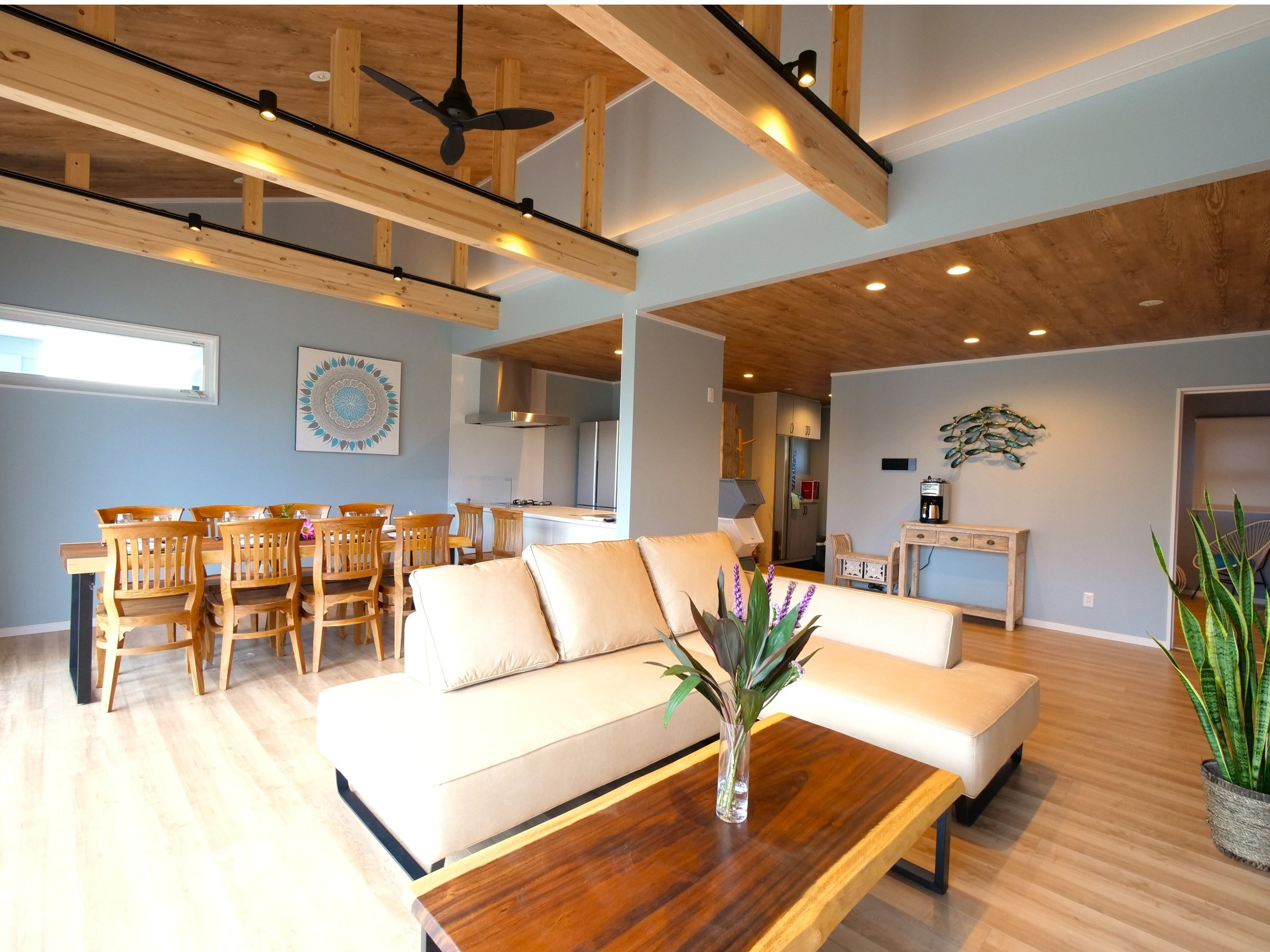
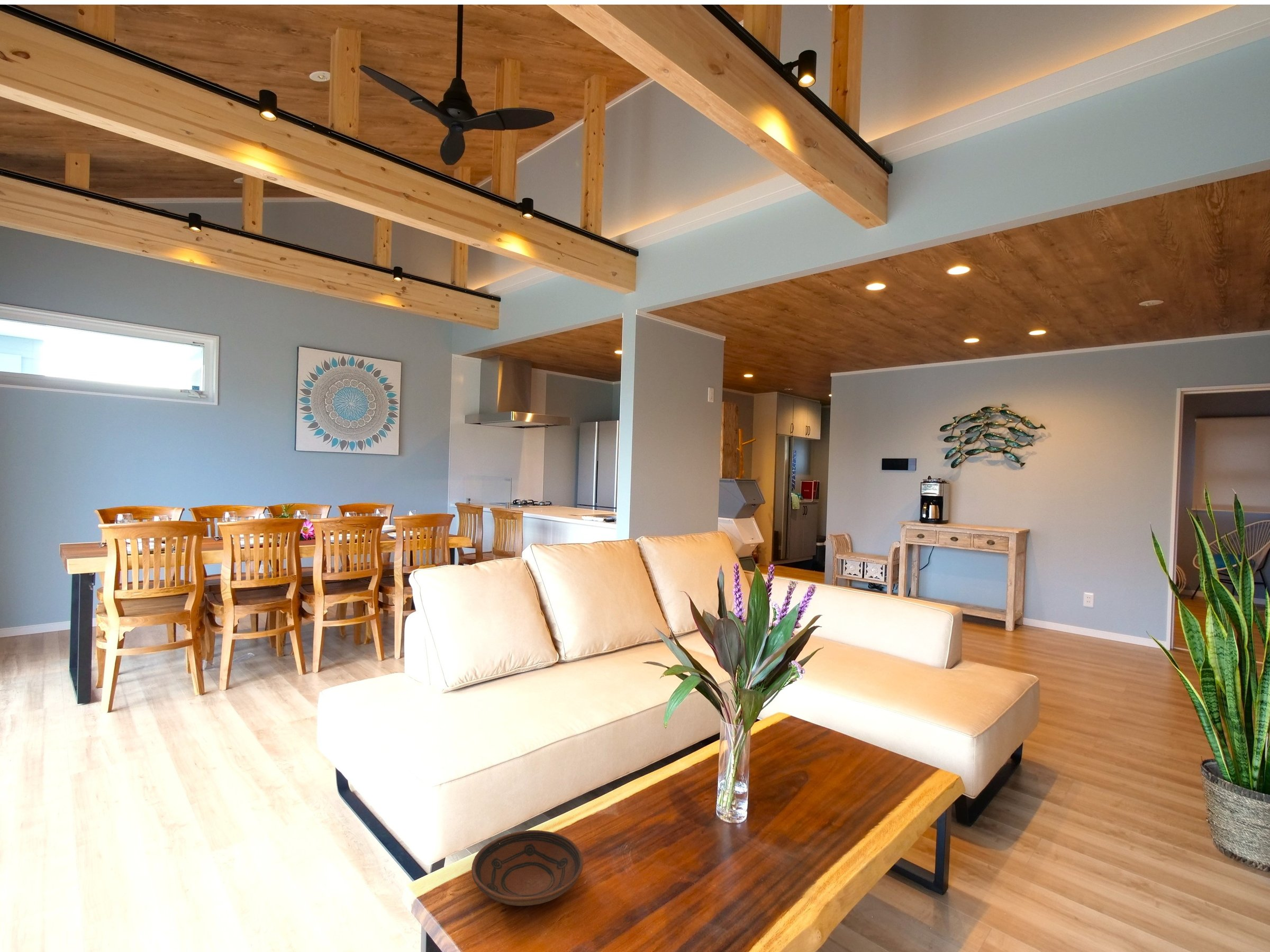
+ bowl [471,830,584,907]
